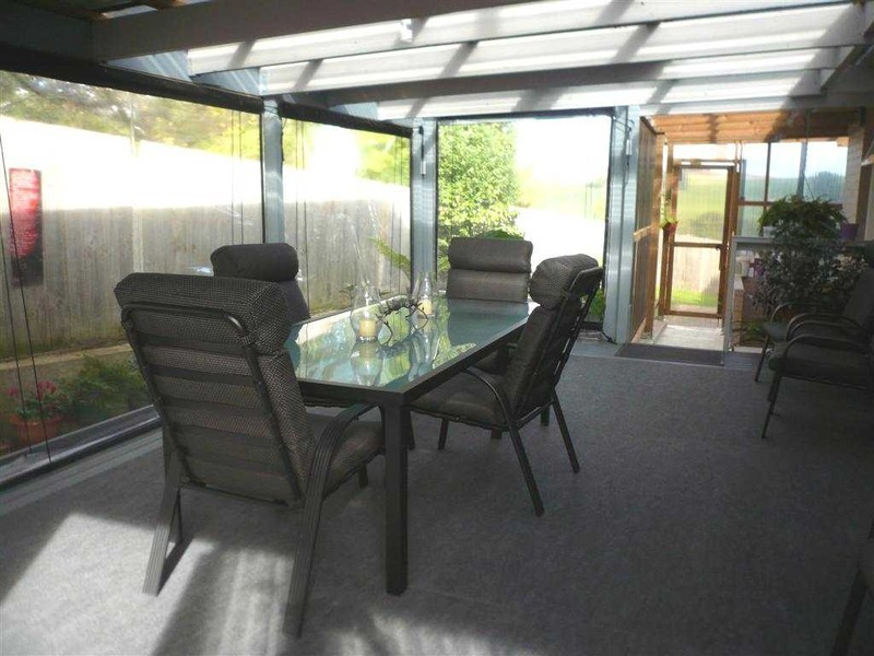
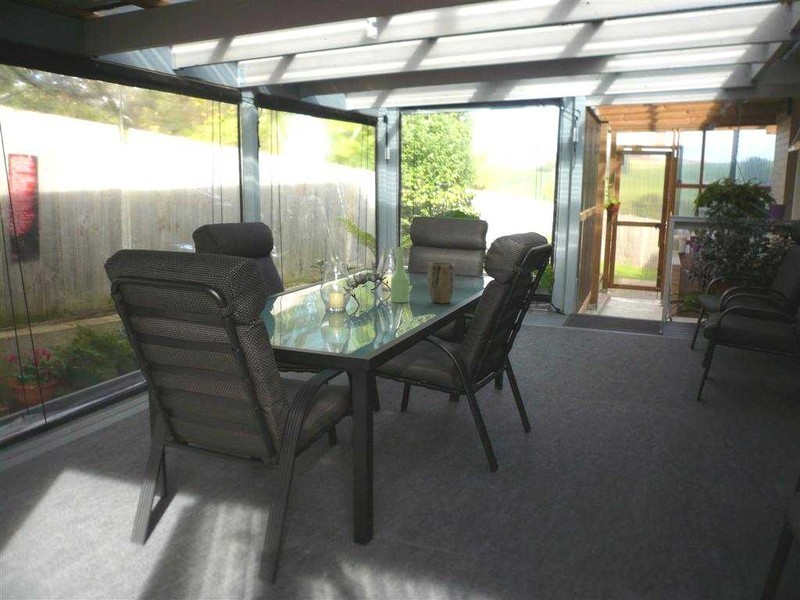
+ plant pot [427,261,456,304]
+ bottle [390,246,410,304]
